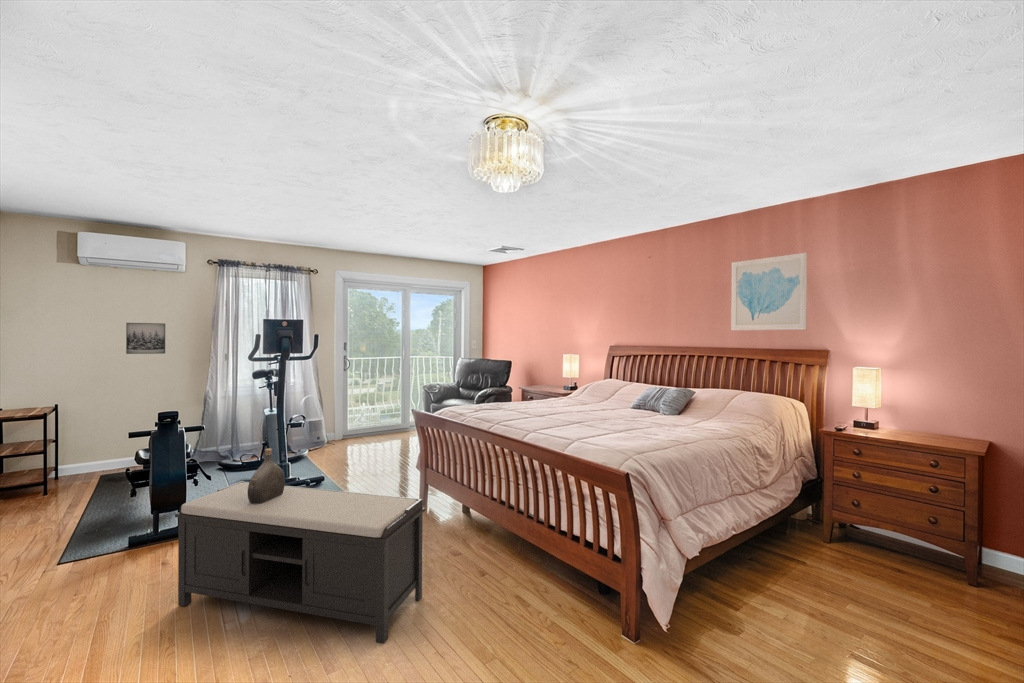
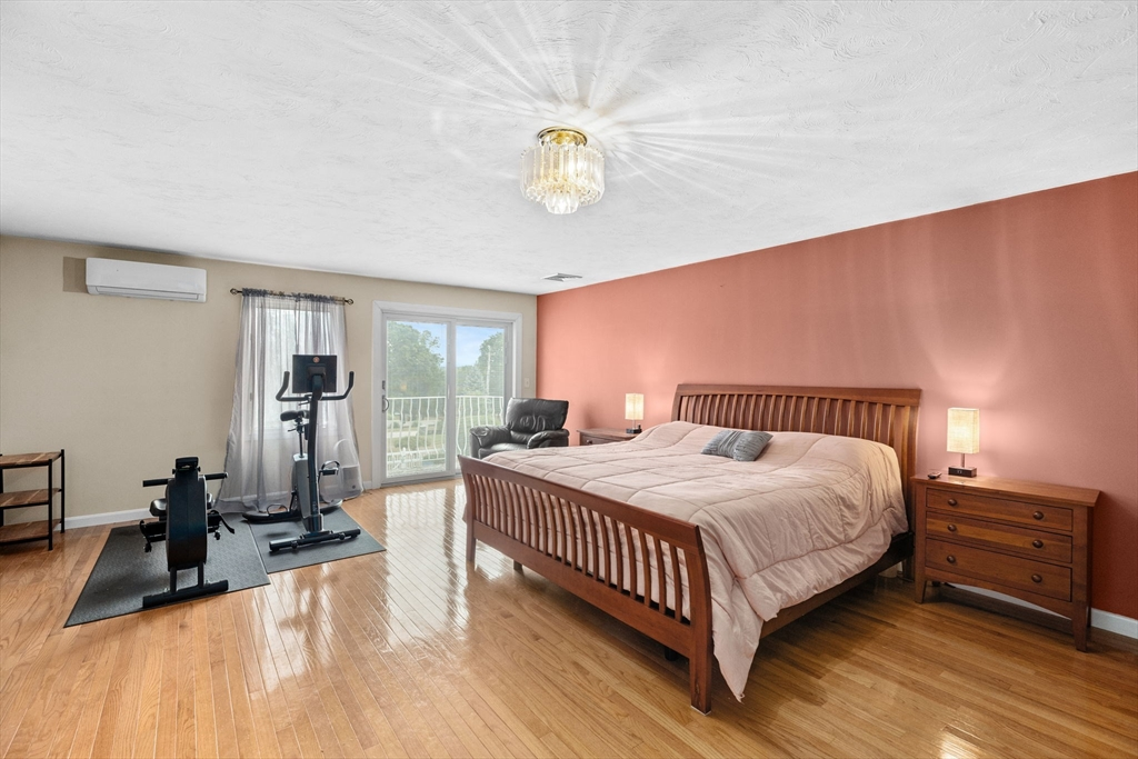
- wall art [730,252,808,331]
- bench [174,480,426,645]
- wall art [125,322,166,355]
- water jug [248,448,286,504]
